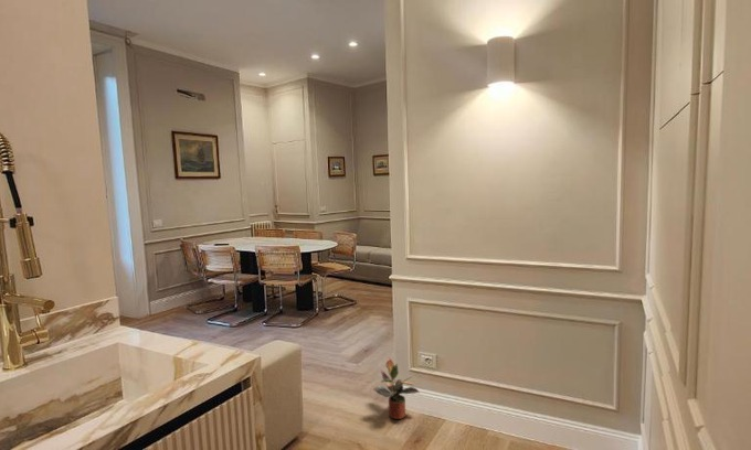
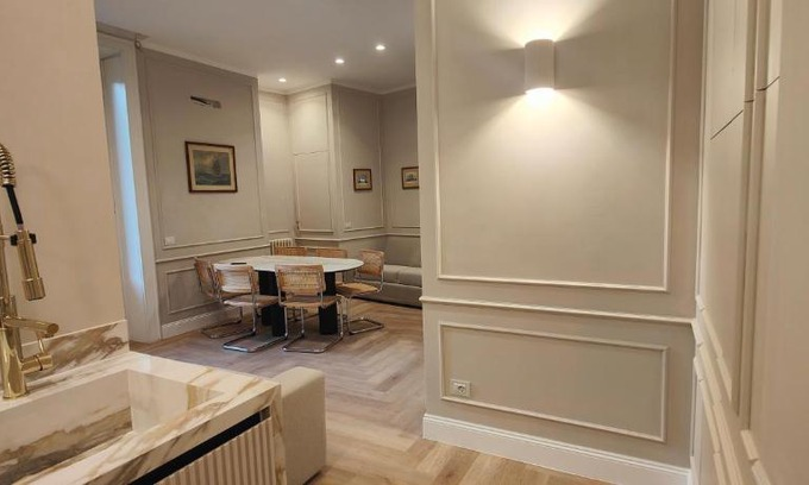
- potted plant [372,357,421,420]
